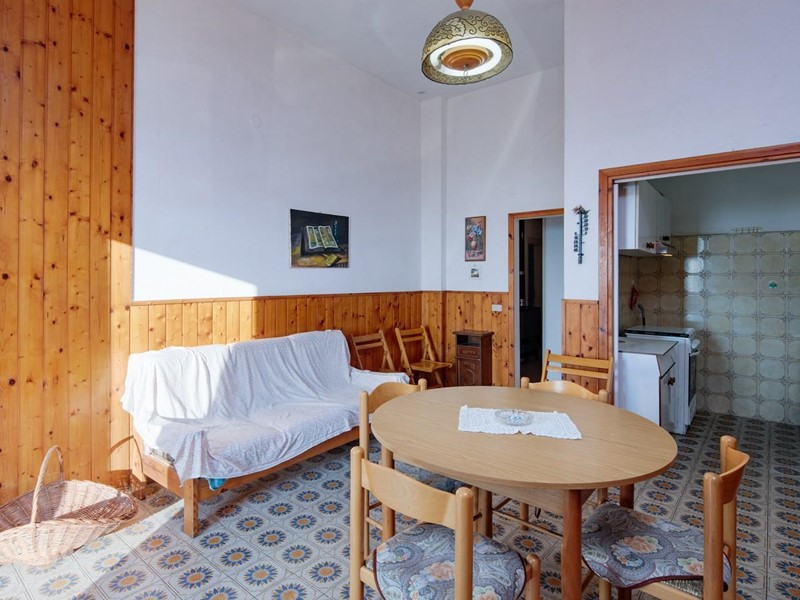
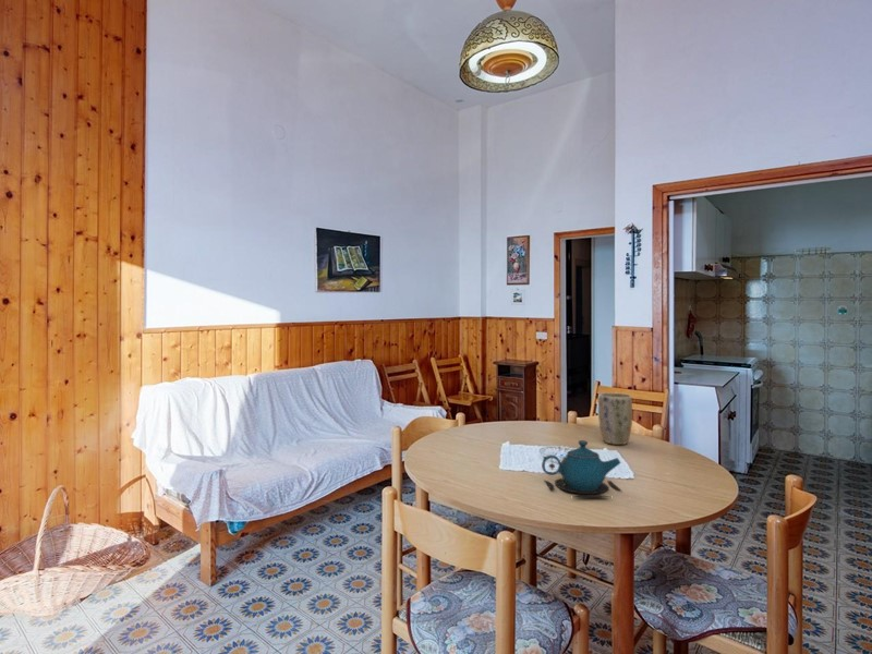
+ plant pot [597,391,633,446]
+ teapot [541,439,622,498]
